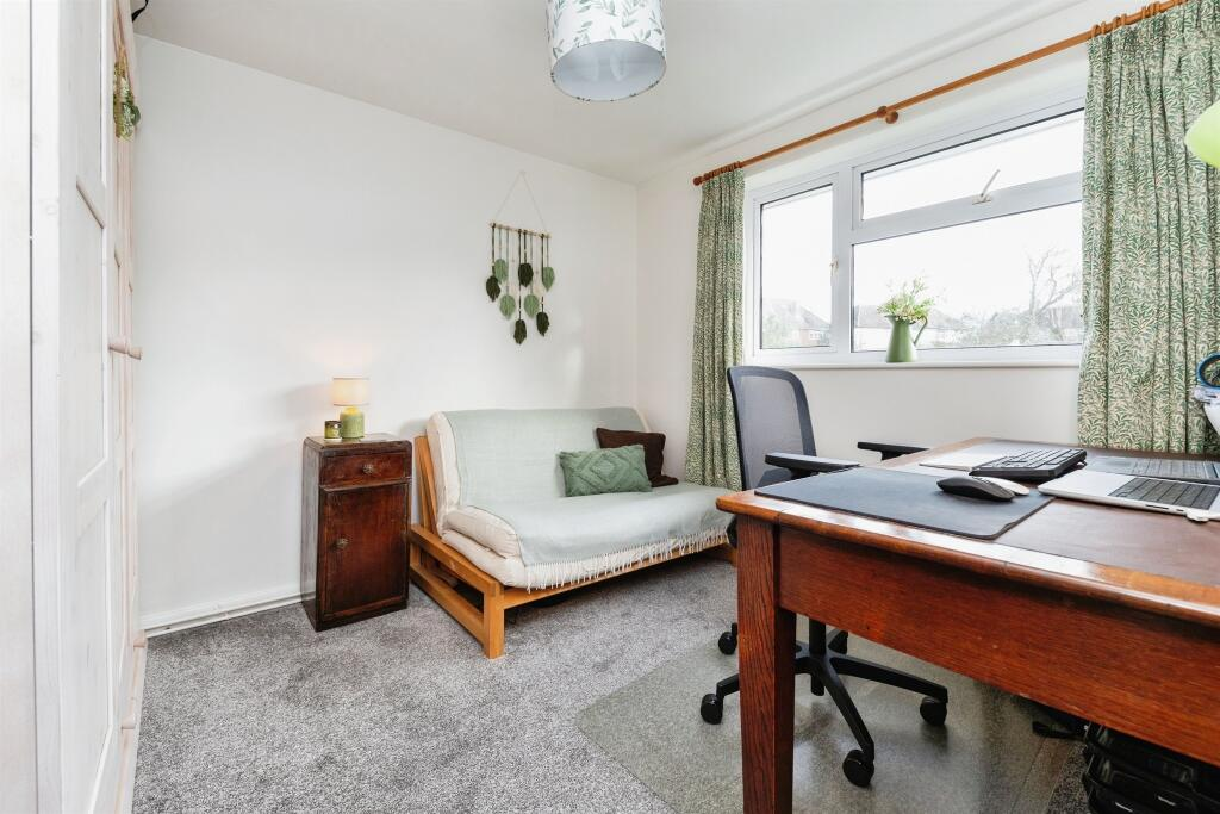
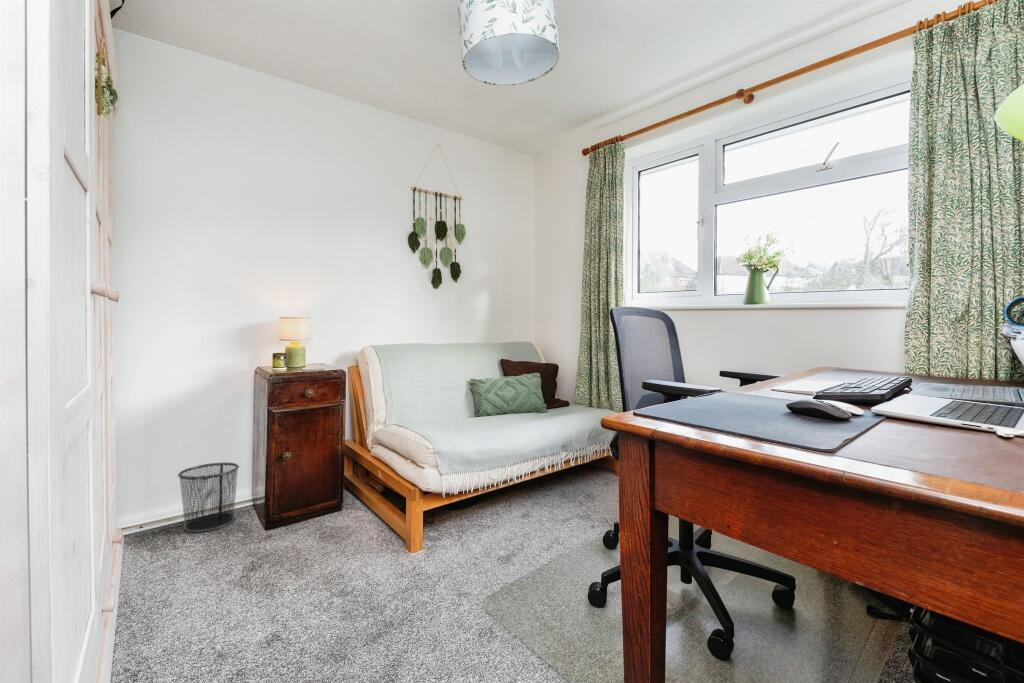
+ waste bin [177,462,240,533]
